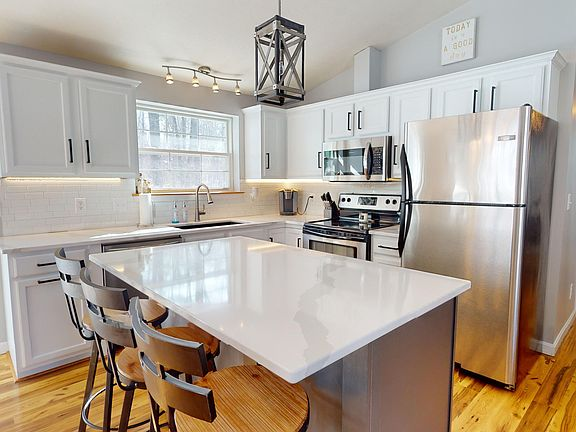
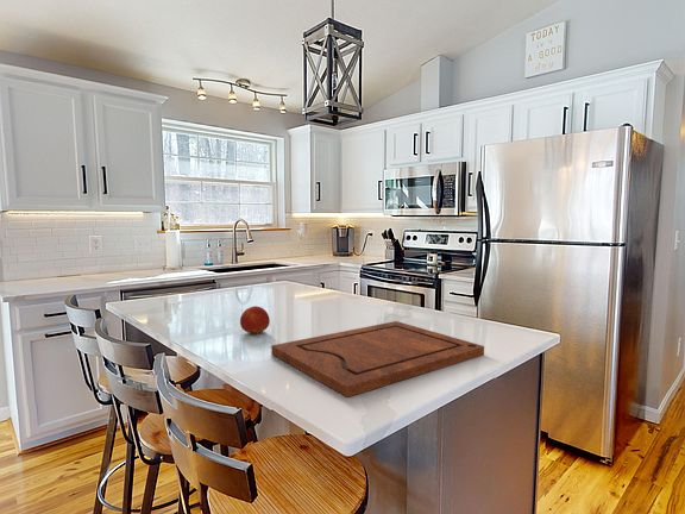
+ fruit [239,305,271,336]
+ cutting board [270,320,485,399]
